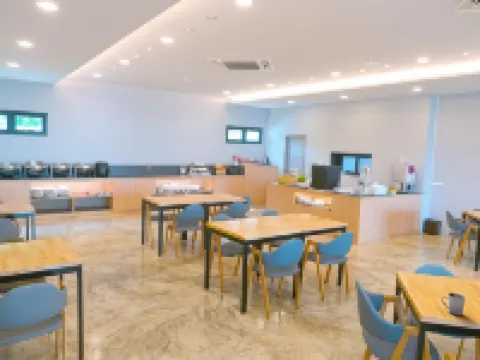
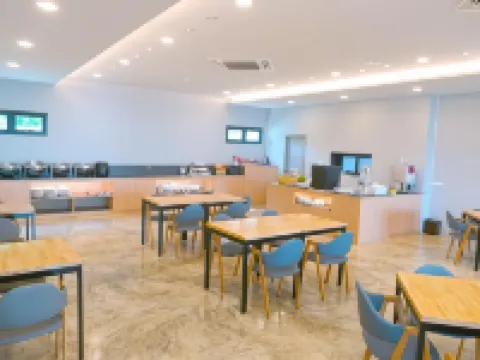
- cup [440,292,467,316]
